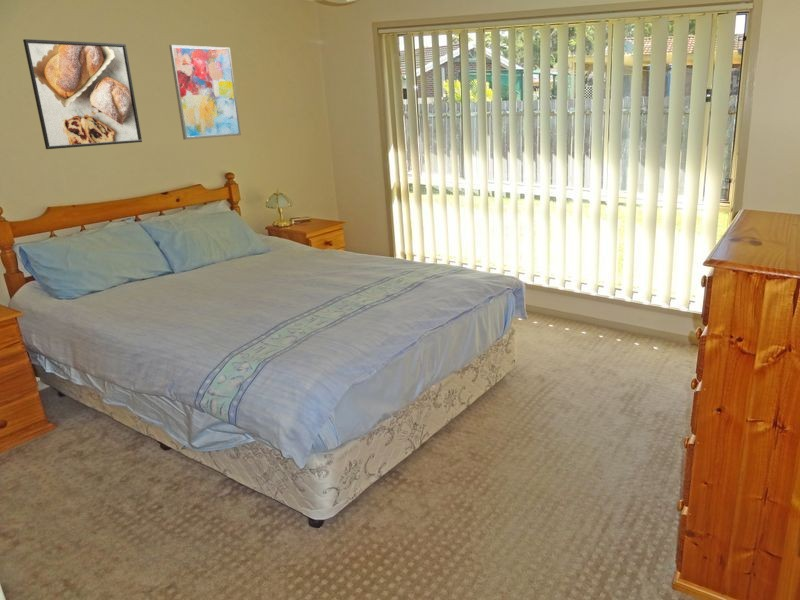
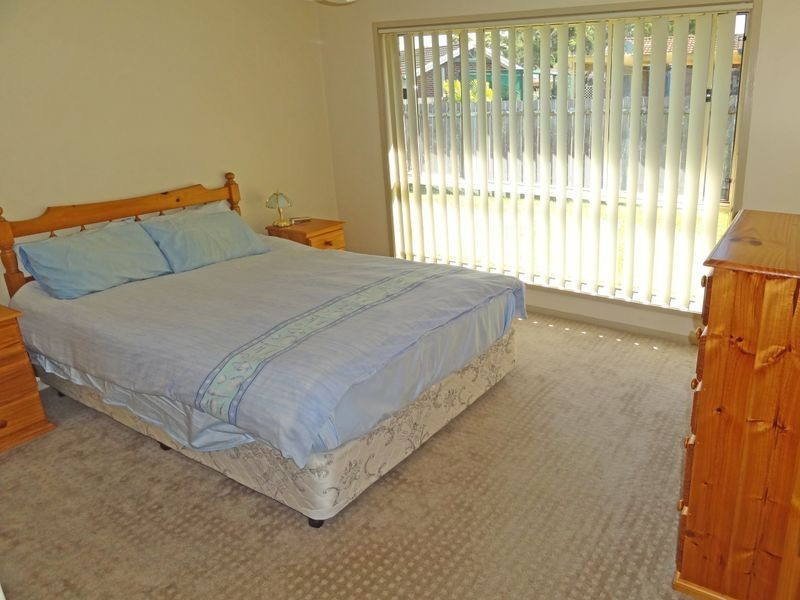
- wall art [168,44,242,140]
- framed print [22,38,143,150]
